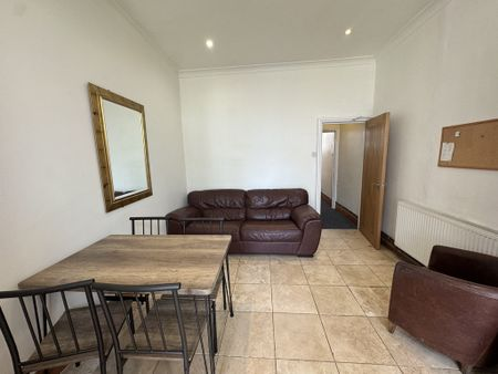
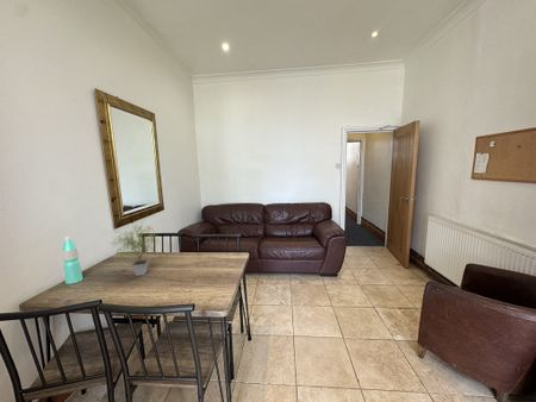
+ water bottle [61,235,85,285]
+ potted plant [110,219,160,277]
